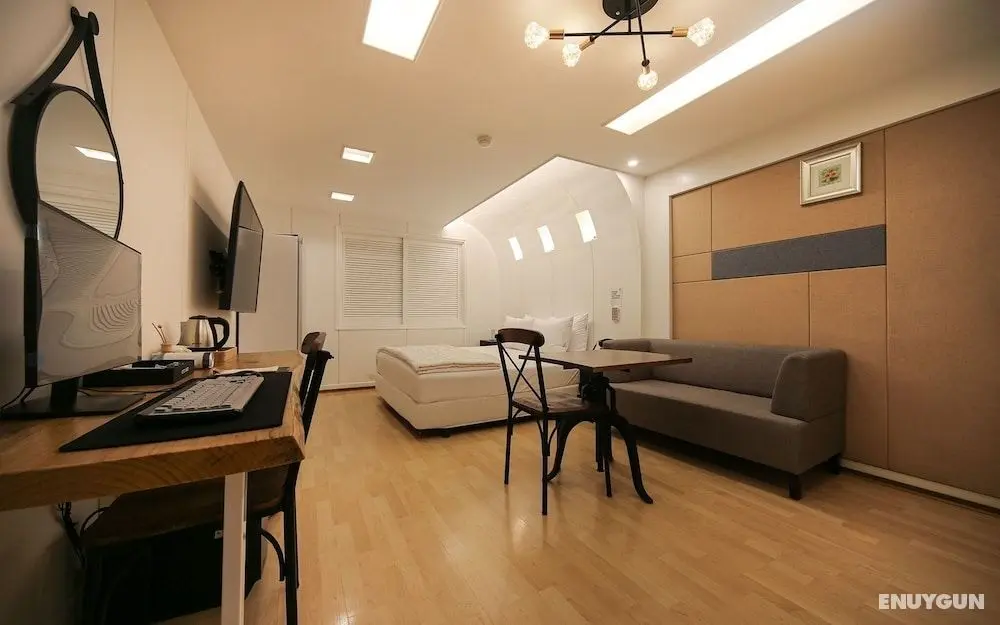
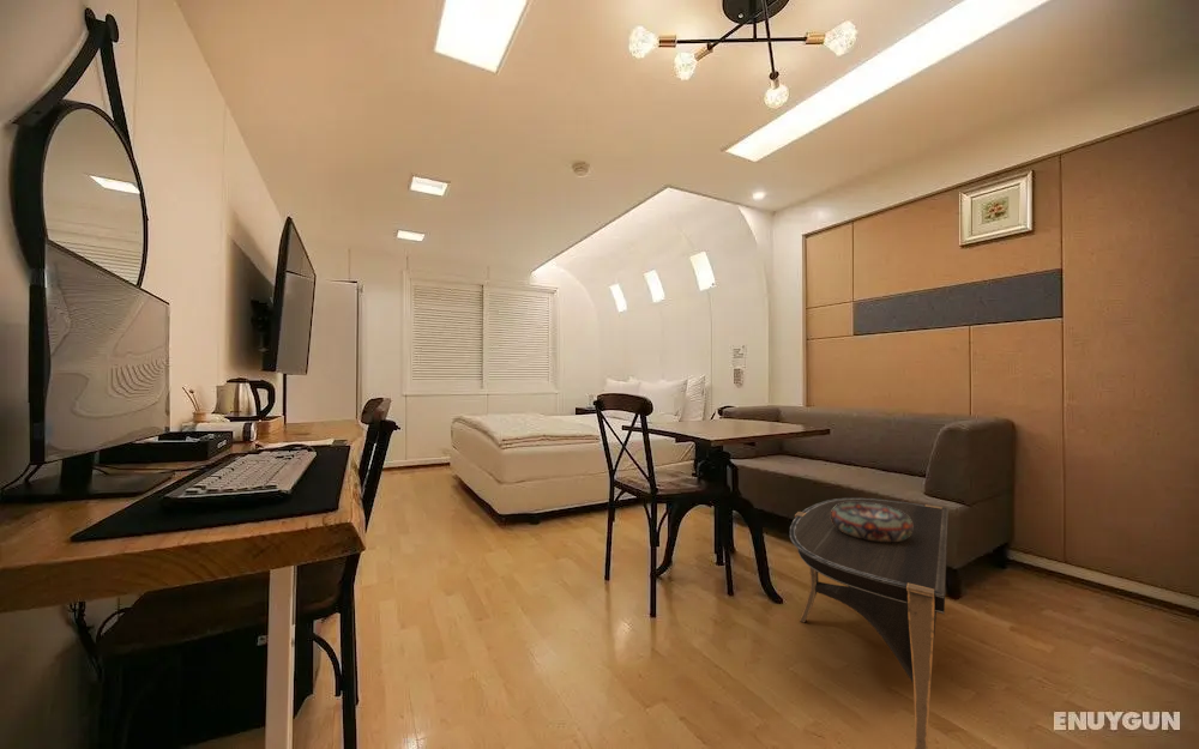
+ coffee table [789,497,950,749]
+ decorative bowl [831,502,912,542]
